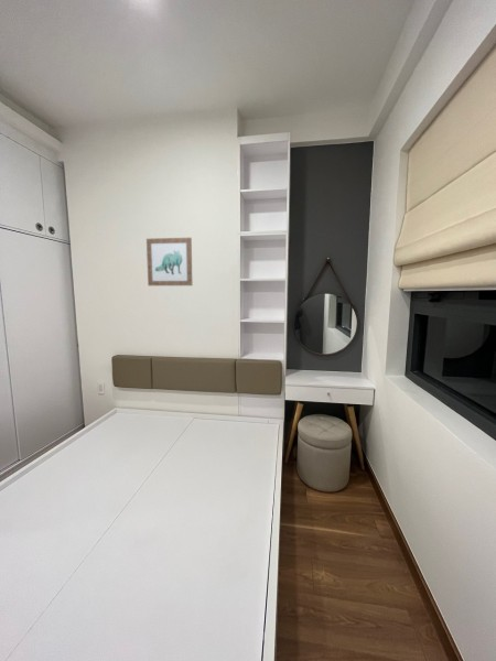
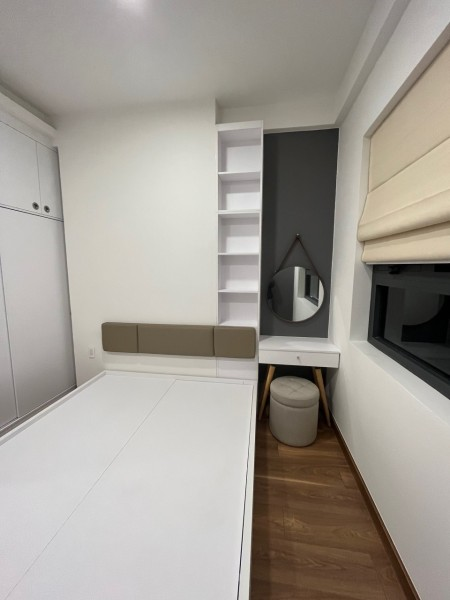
- wall art [145,237,193,286]
